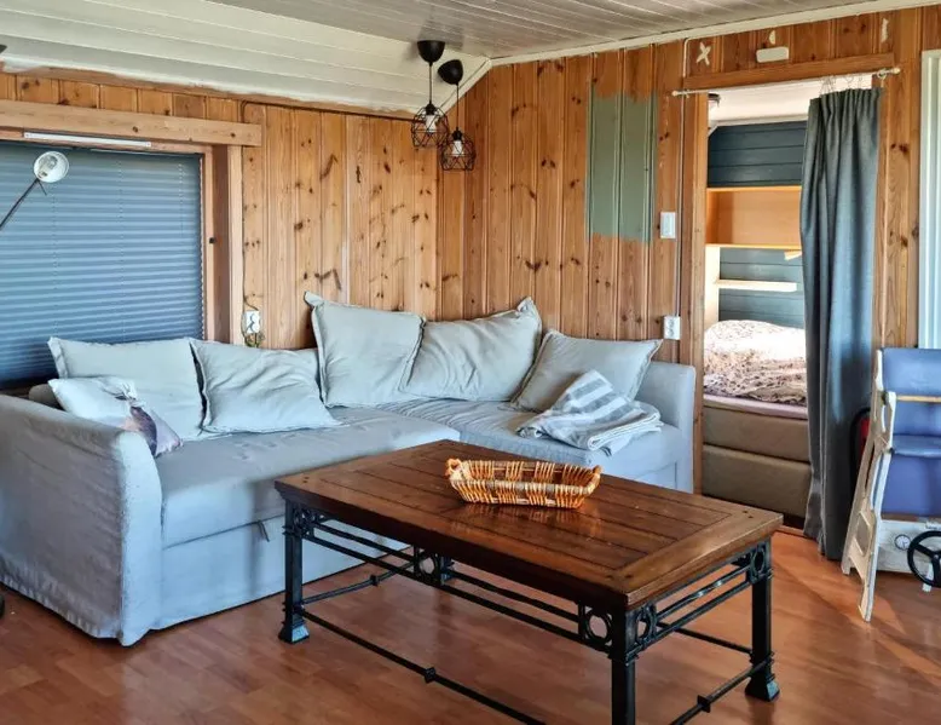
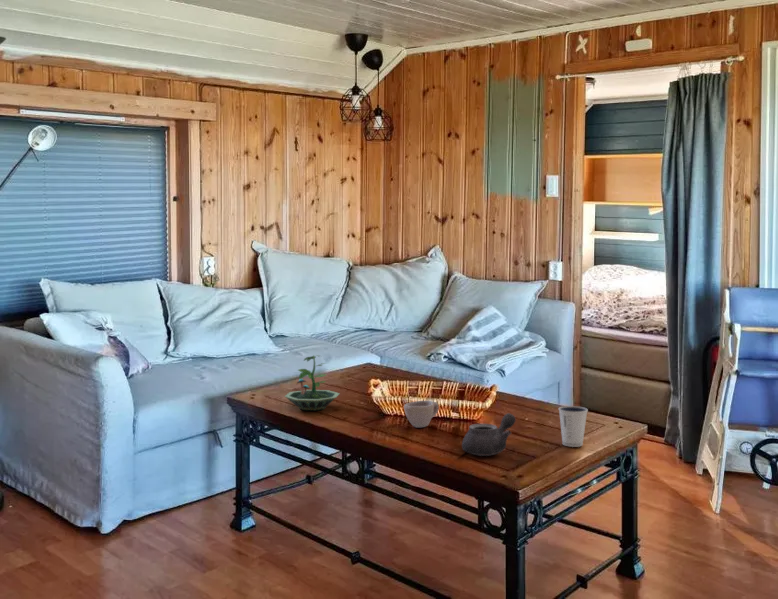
+ terrarium [284,354,341,412]
+ dixie cup [558,405,589,448]
+ teapot [461,412,517,457]
+ cup [403,400,440,429]
